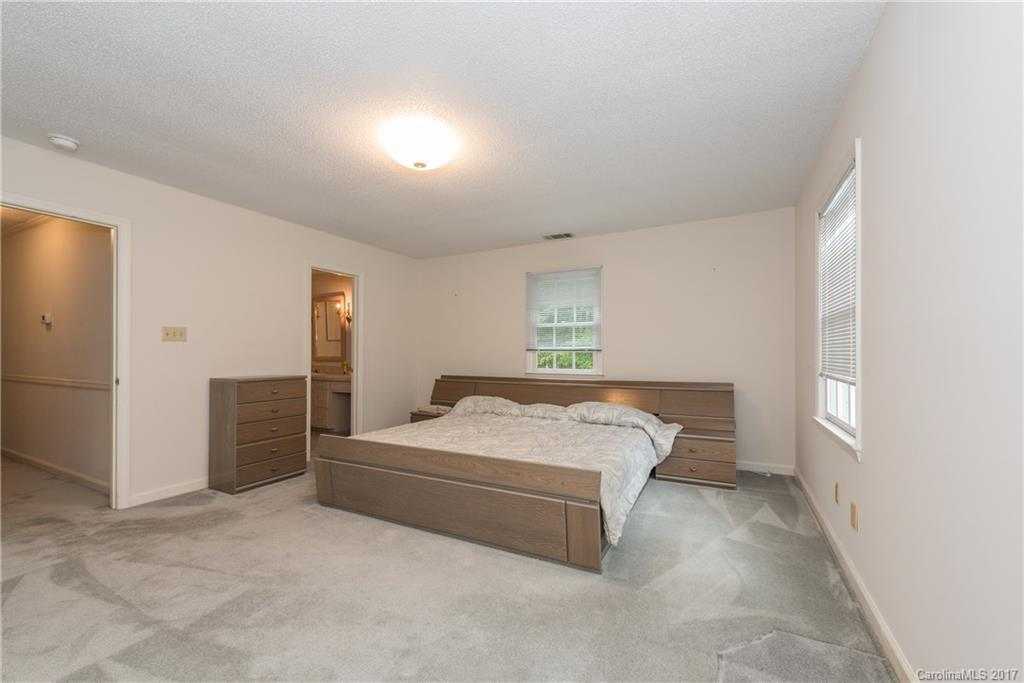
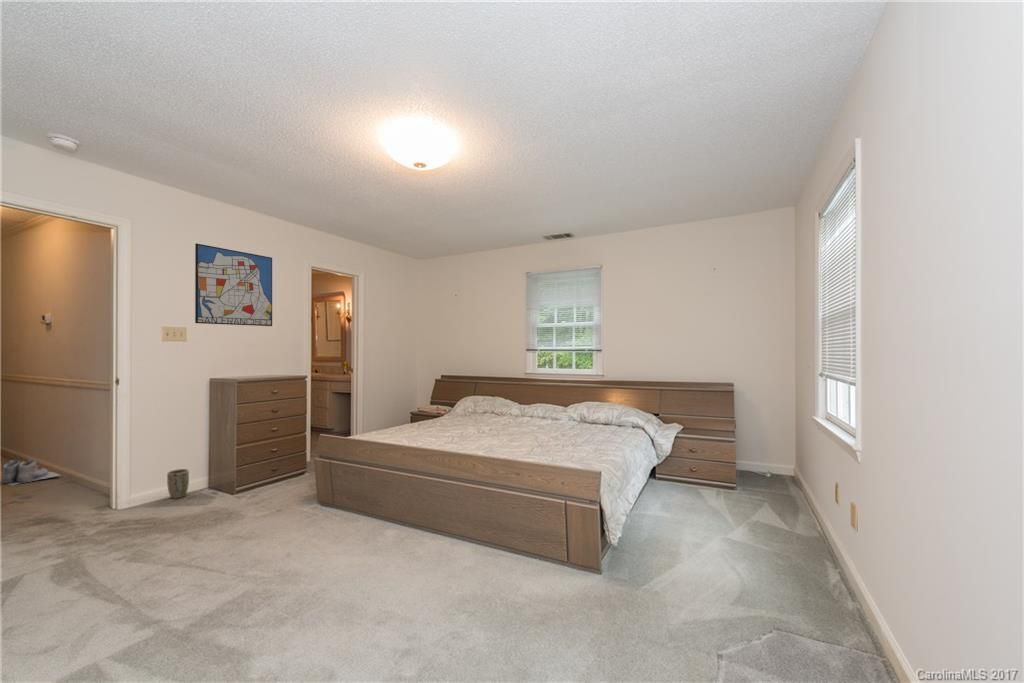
+ wall art [194,243,273,327]
+ plant pot [166,468,190,499]
+ boots [2,457,61,486]
